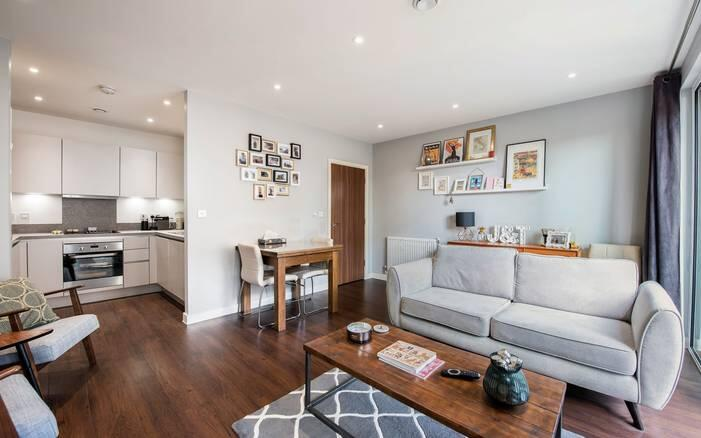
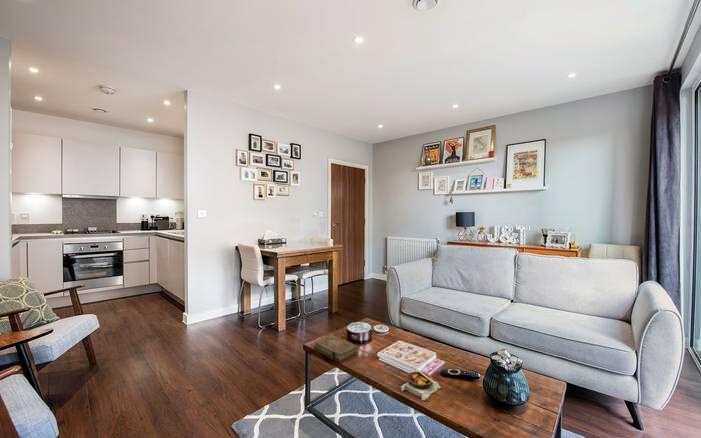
+ soup bowl [400,367,443,402]
+ book [312,334,359,363]
